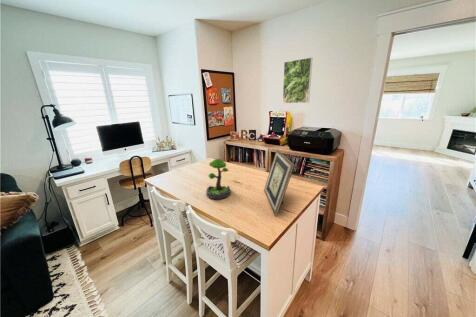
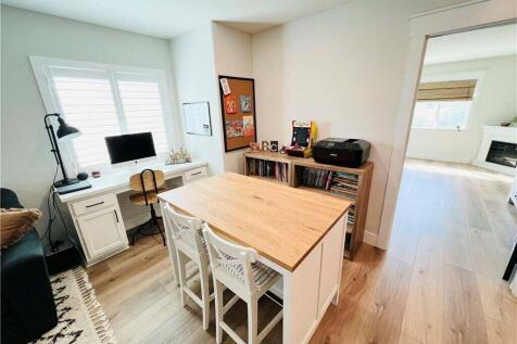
- picture frame [263,149,296,217]
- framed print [282,56,313,104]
- plant [205,158,231,200]
